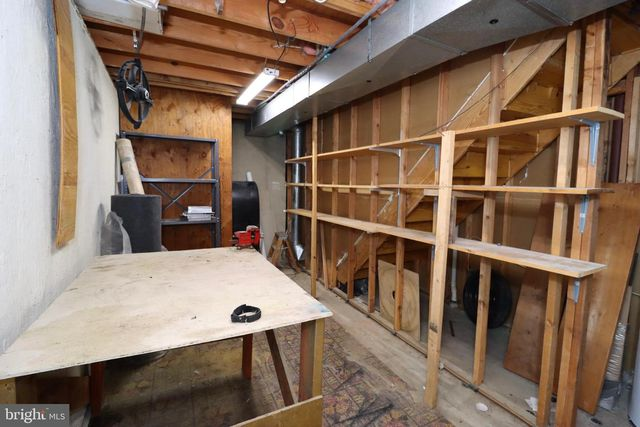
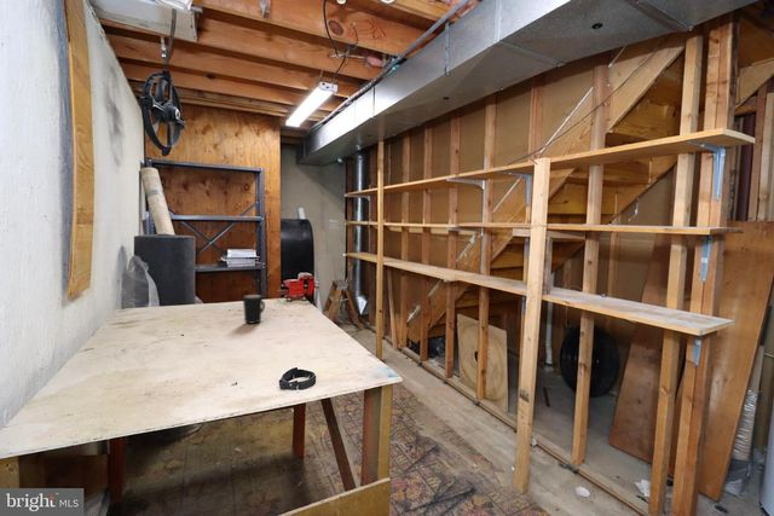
+ mug [242,294,266,325]
